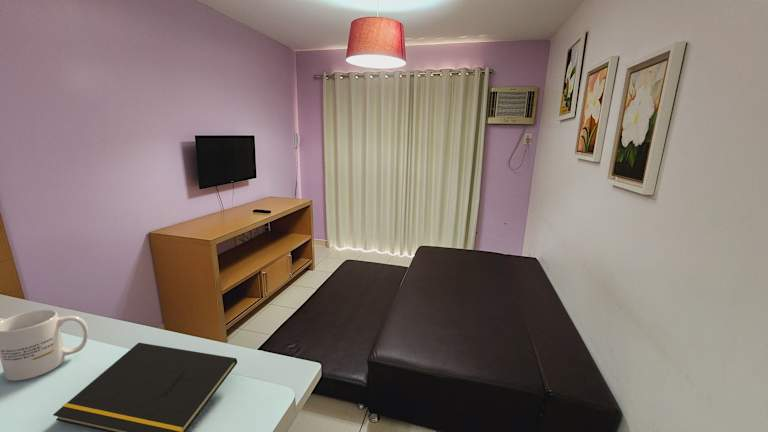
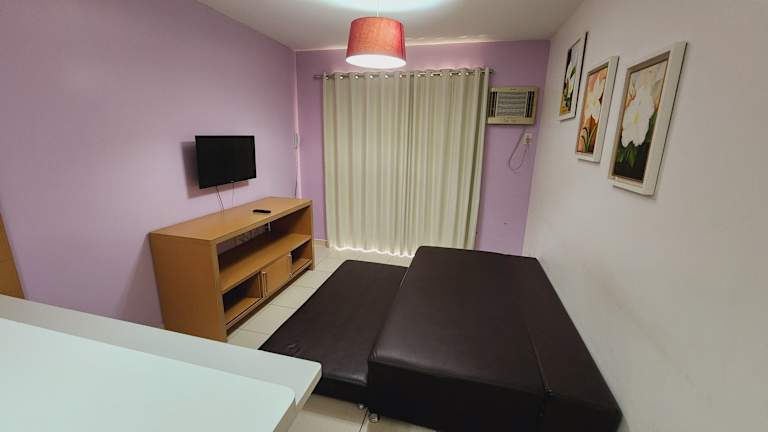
- mug [0,309,89,382]
- notepad [52,342,238,432]
